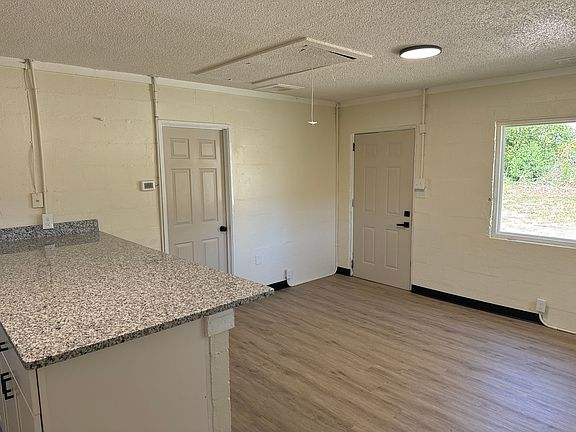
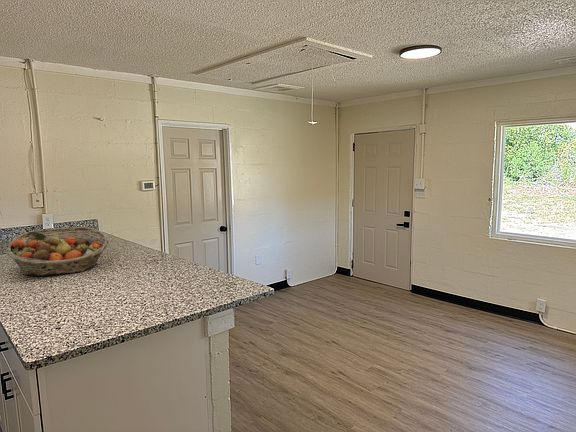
+ fruit basket [4,226,110,277]
